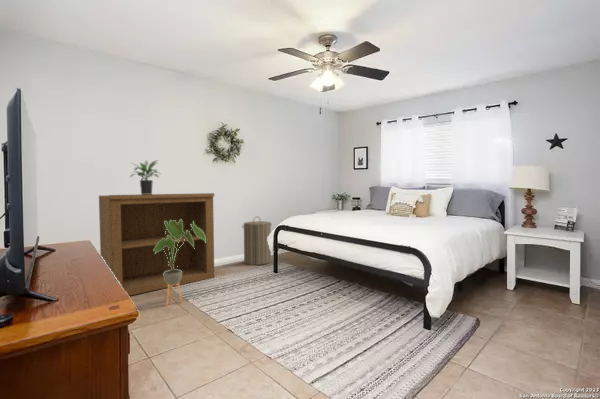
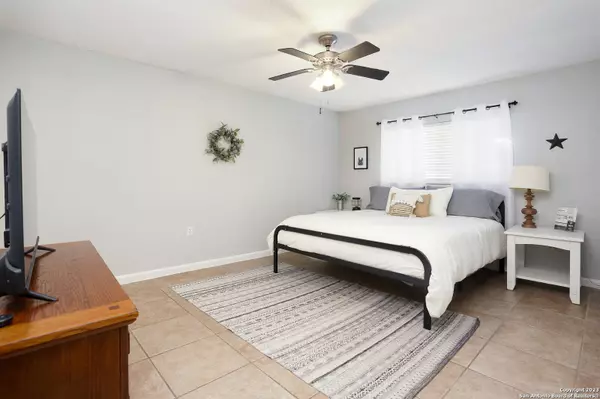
- bookshelf [98,192,215,297]
- potted plant [129,159,162,195]
- laundry hamper [241,216,273,266]
- house plant [153,219,206,307]
